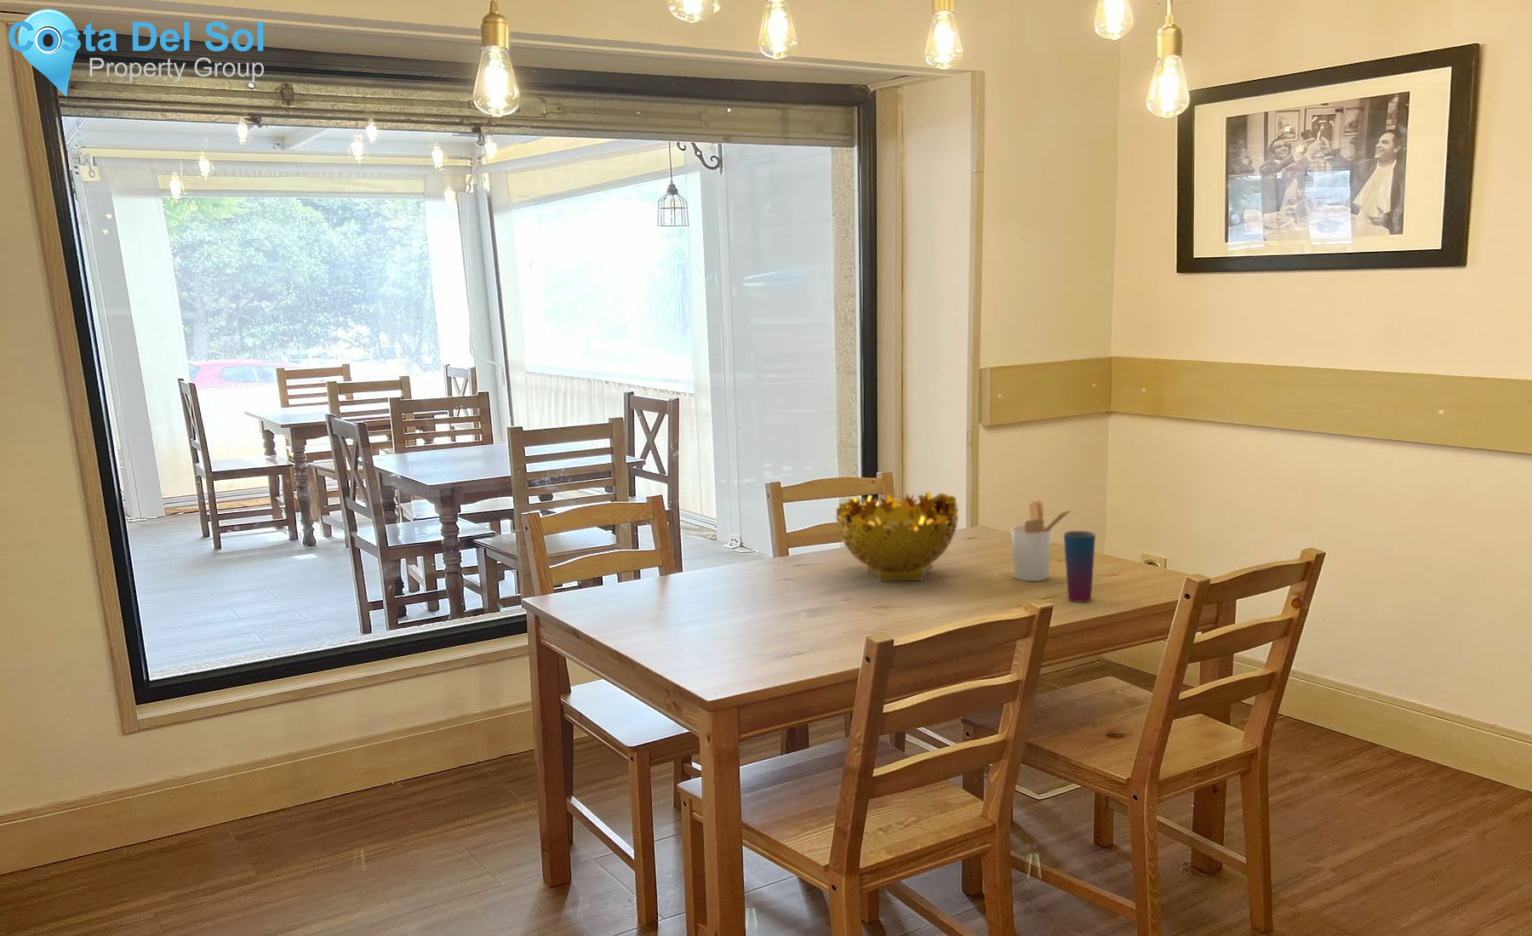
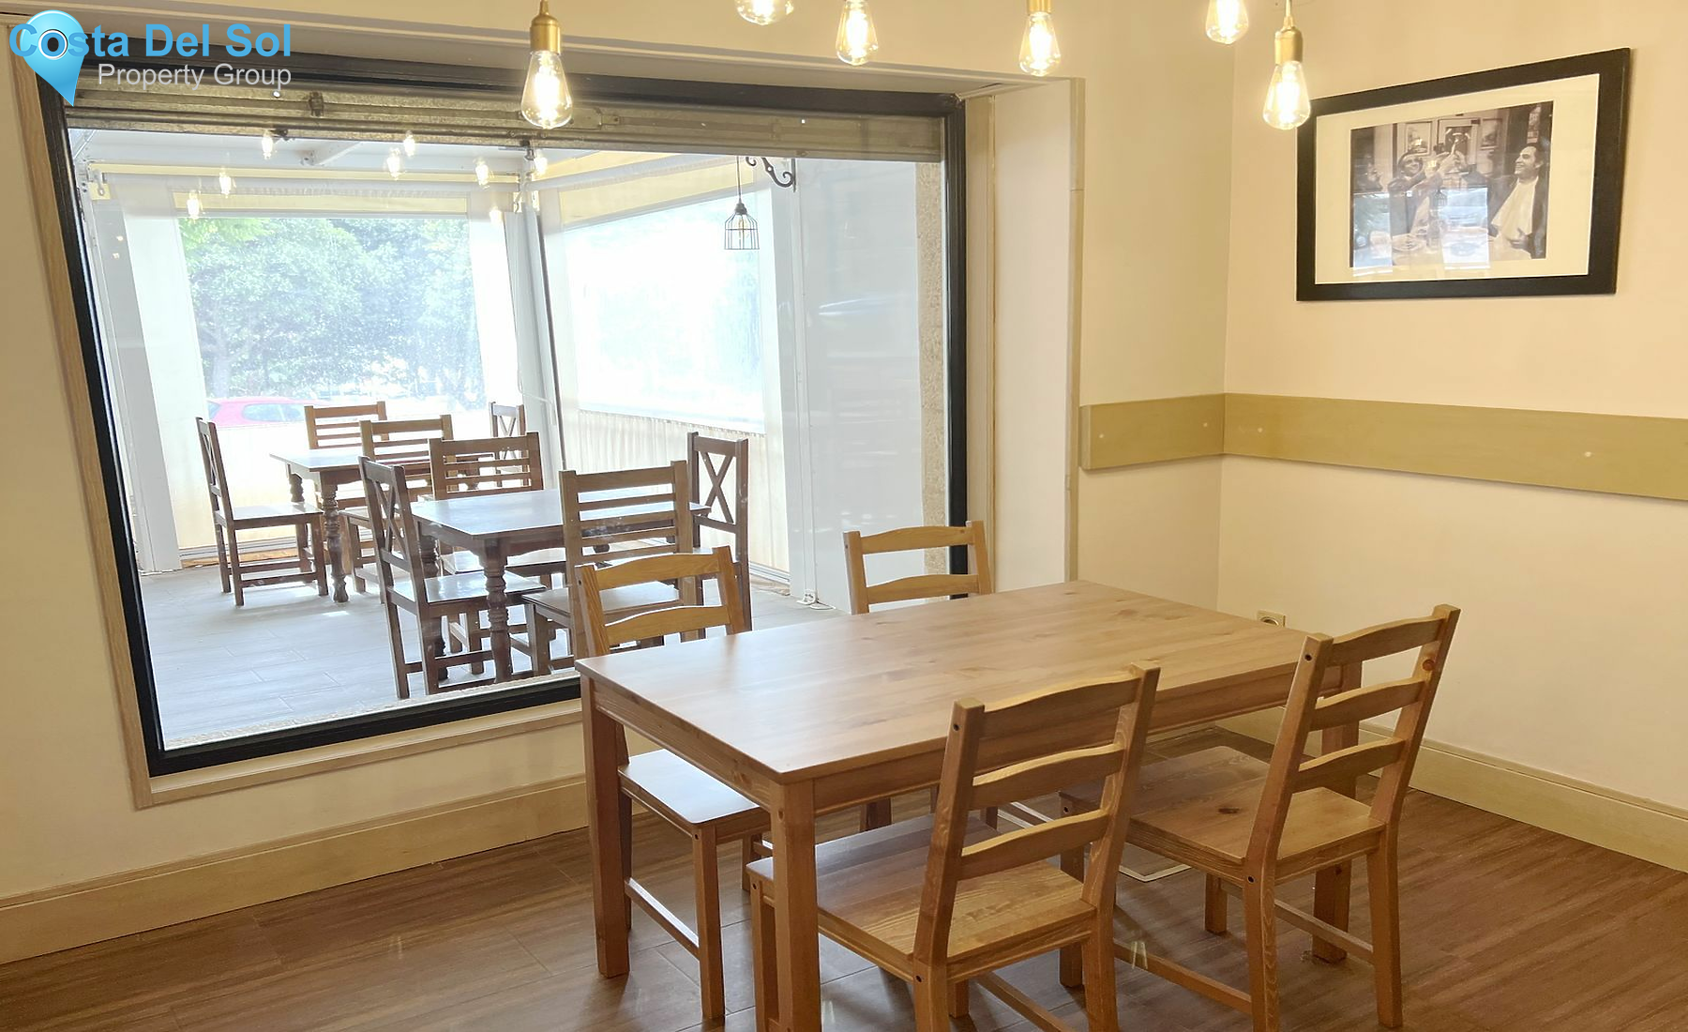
- decorative bowl [835,491,960,582]
- cup [1063,530,1096,602]
- utensil holder [1009,500,1075,582]
